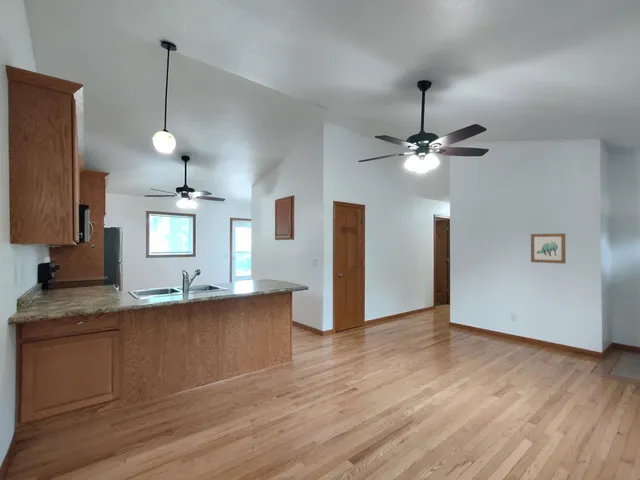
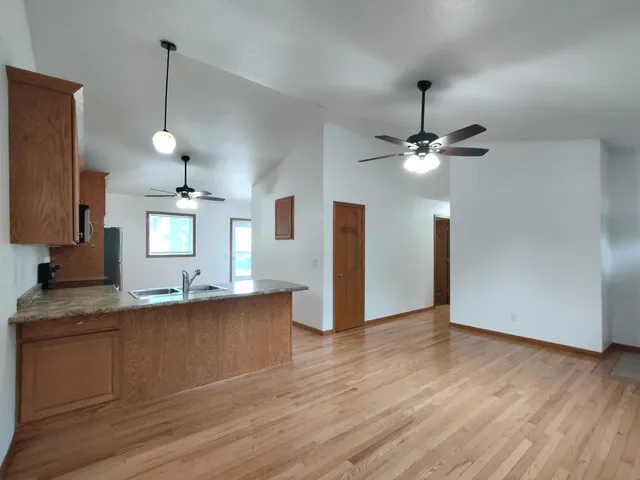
- wall art [530,233,567,265]
